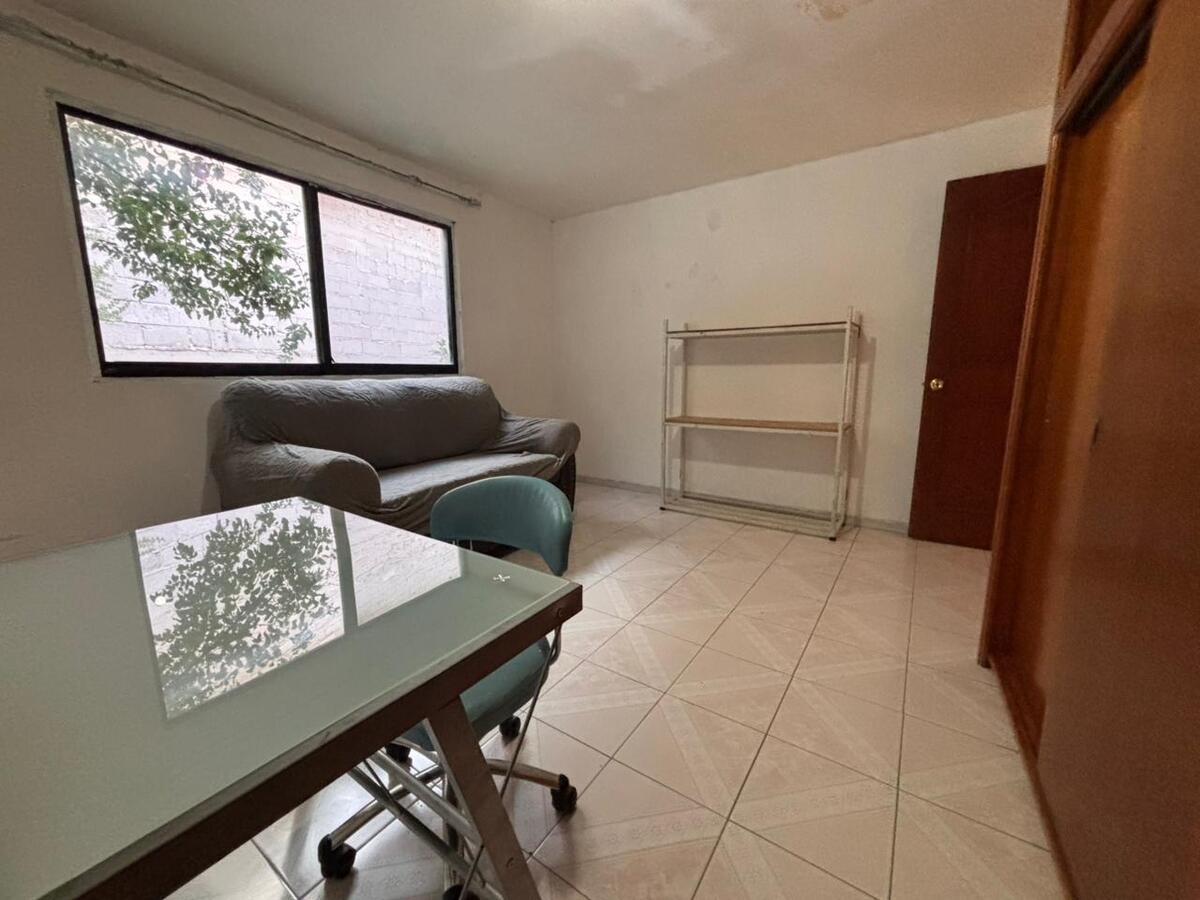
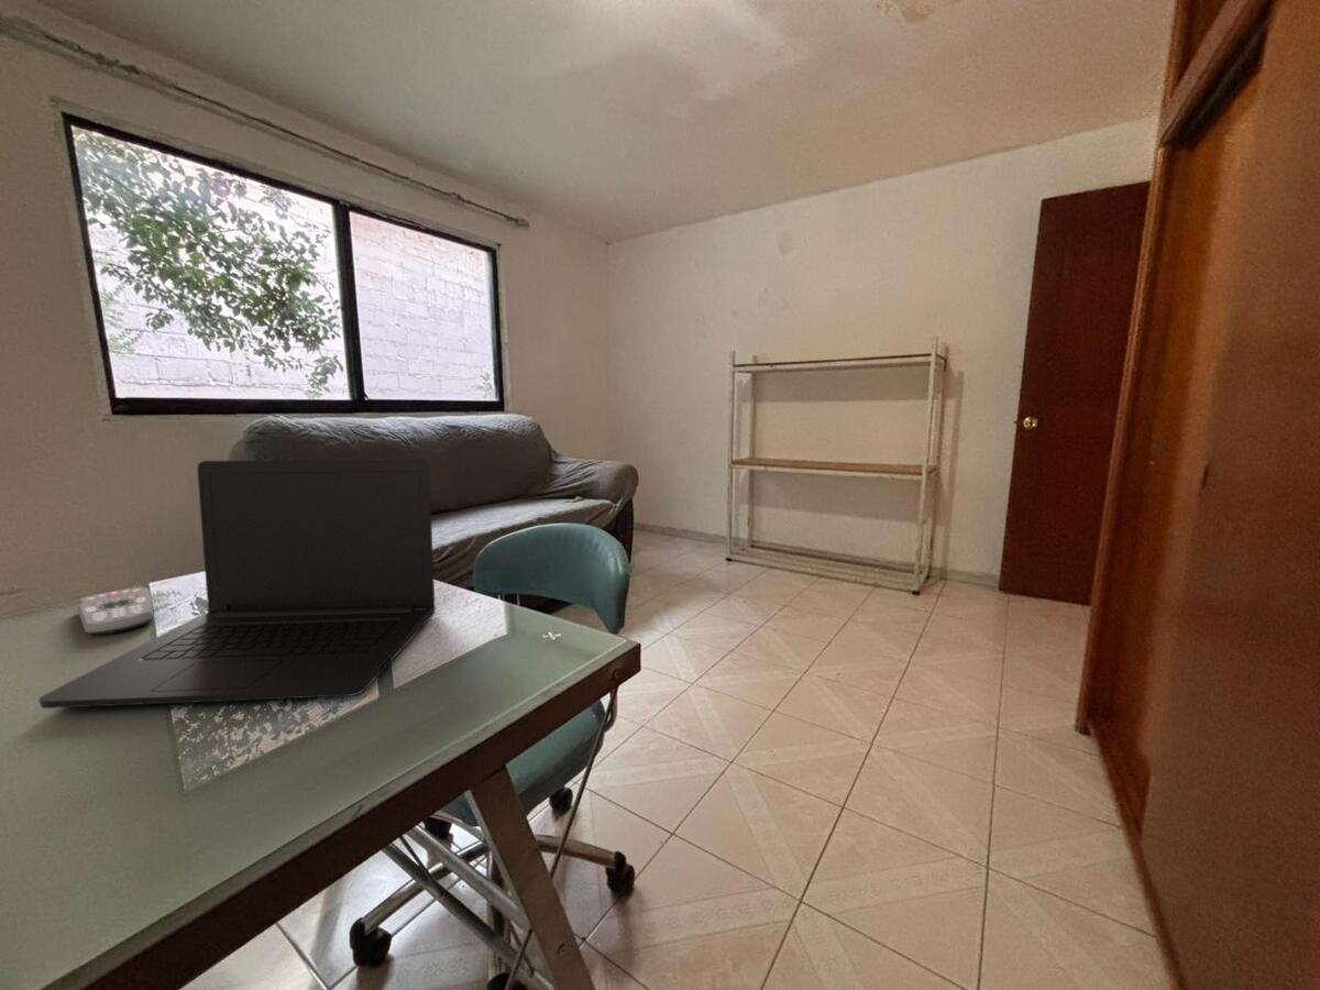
+ laptop [37,458,437,710]
+ remote control [76,586,154,636]
